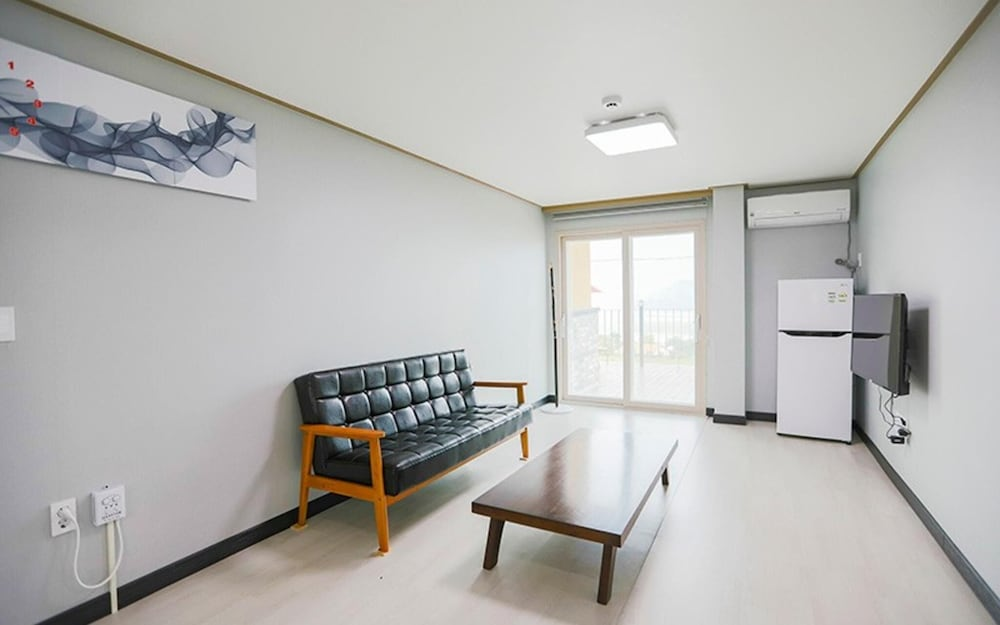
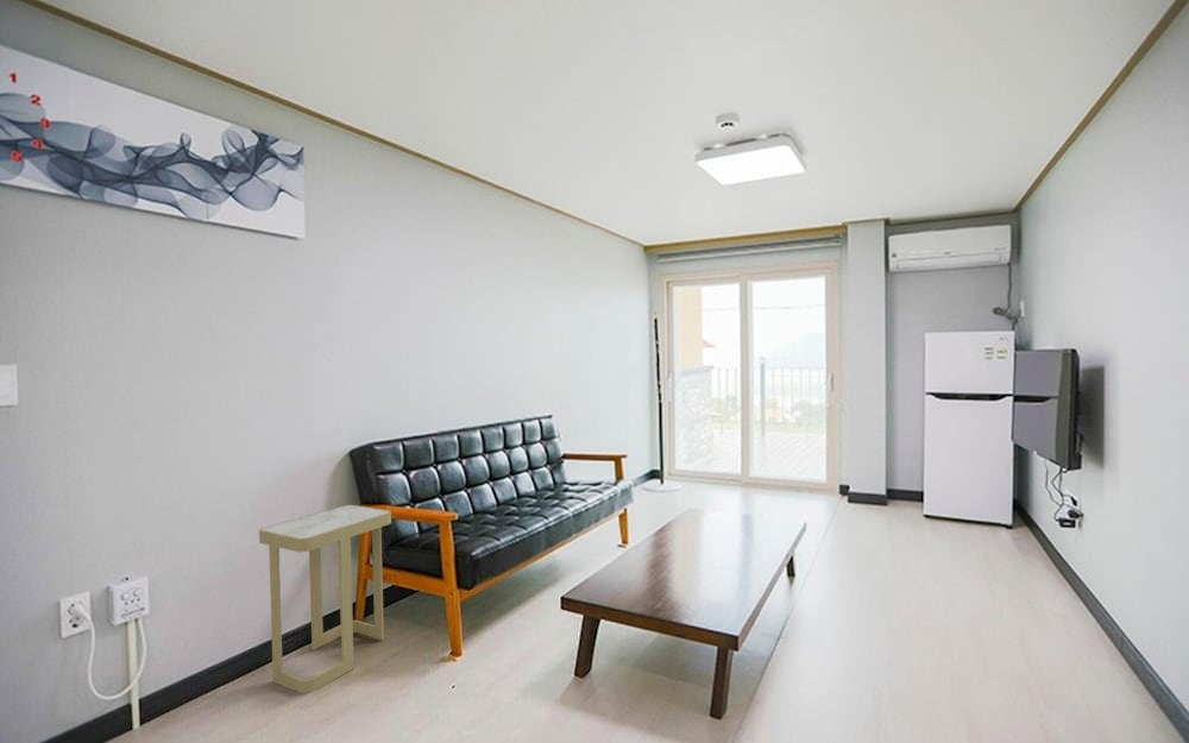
+ side table [258,504,392,694]
